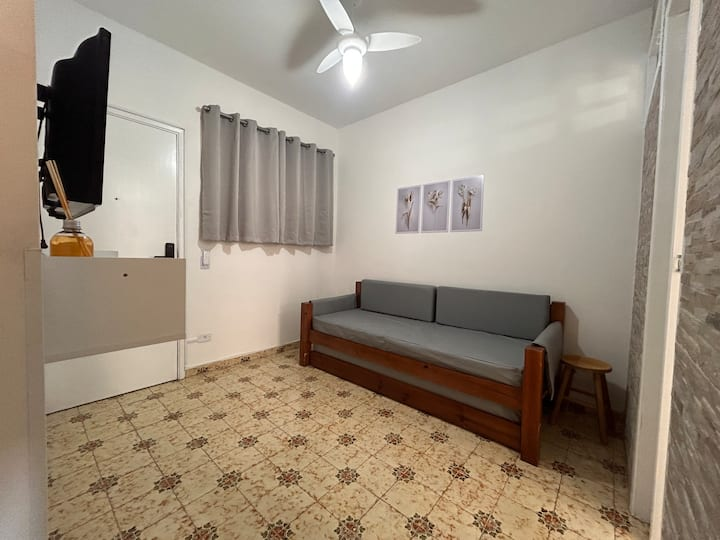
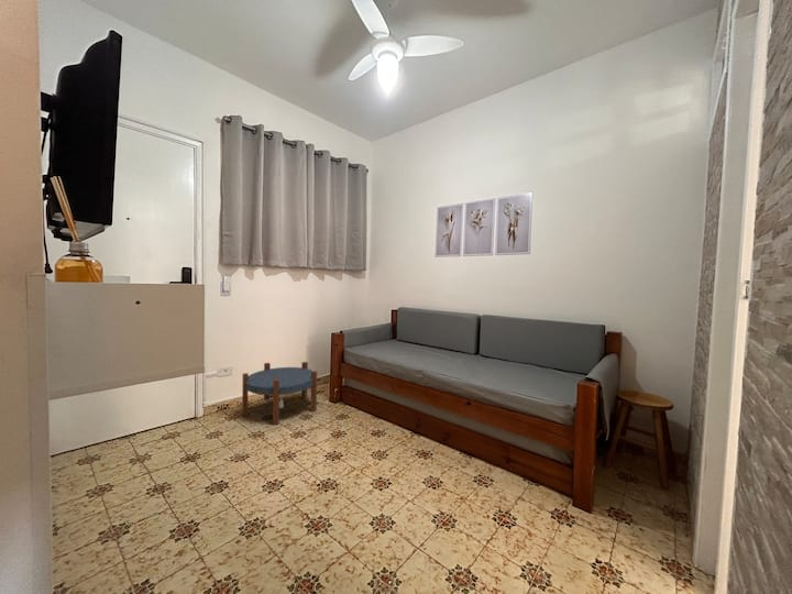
+ side table [241,361,318,426]
